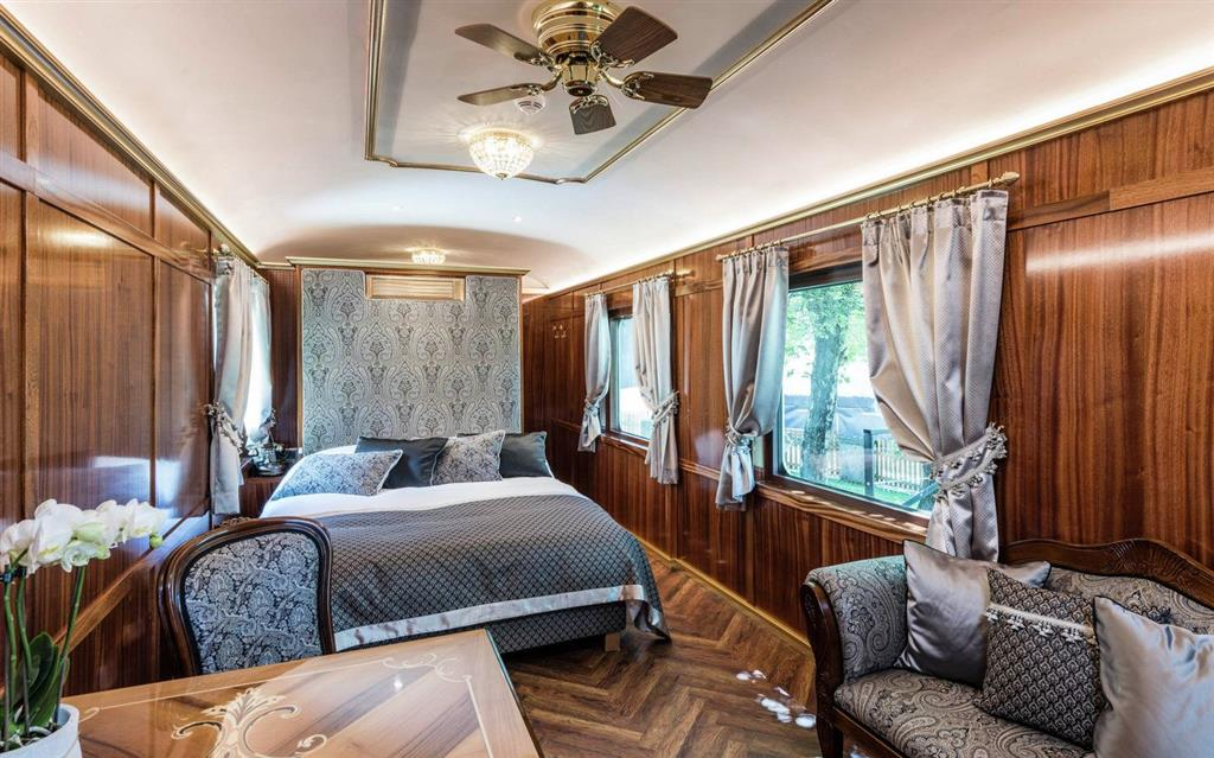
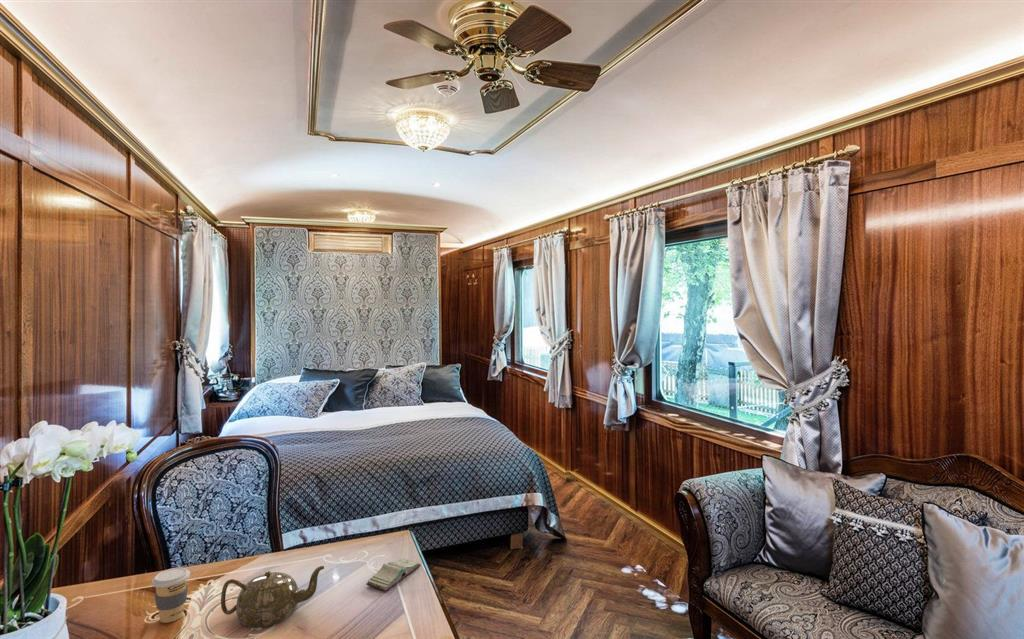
+ book [365,557,422,592]
+ teapot [220,565,325,628]
+ coffee cup [151,567,191,624]
